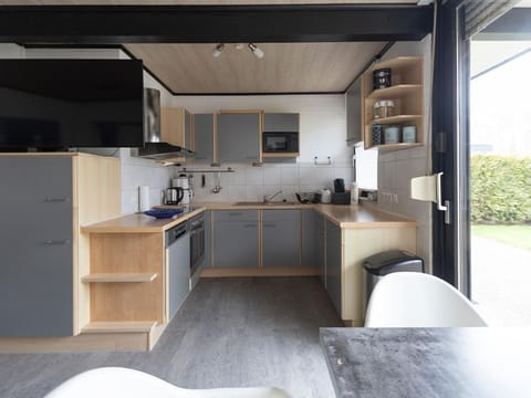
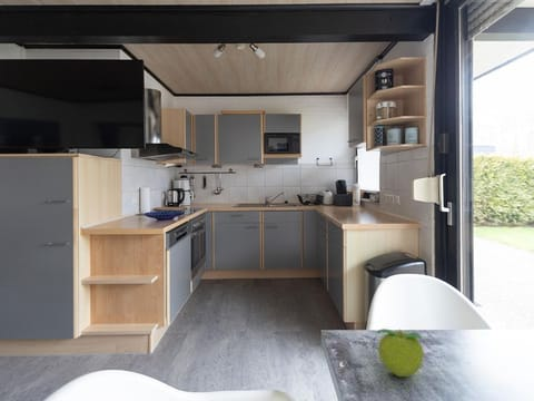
+ fruit [377,327,425,378]
